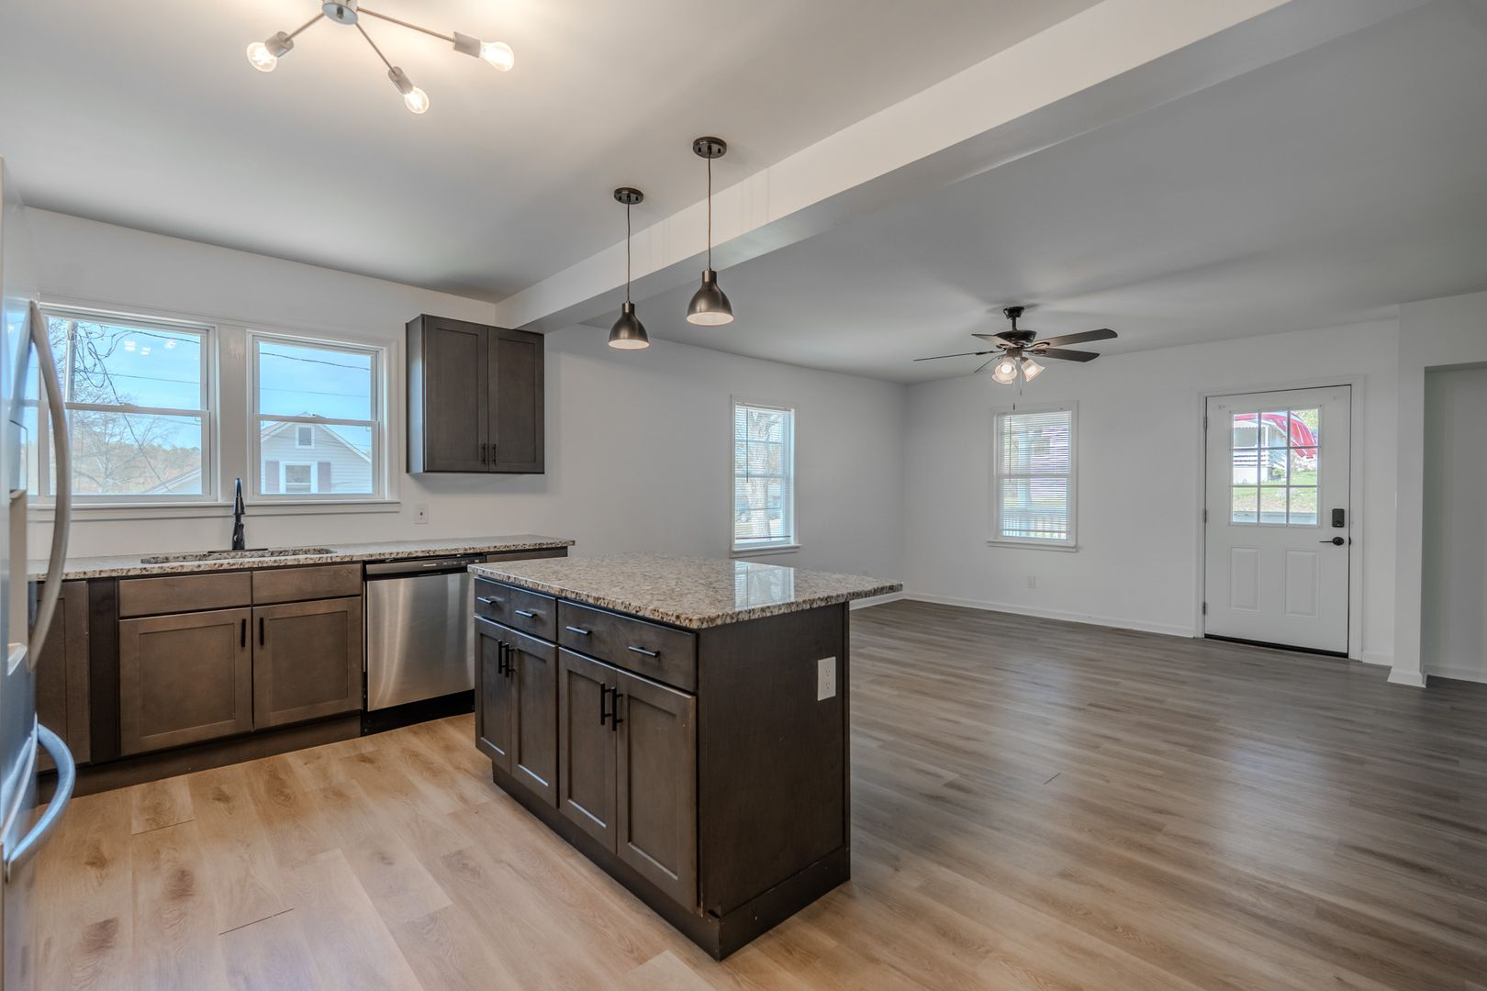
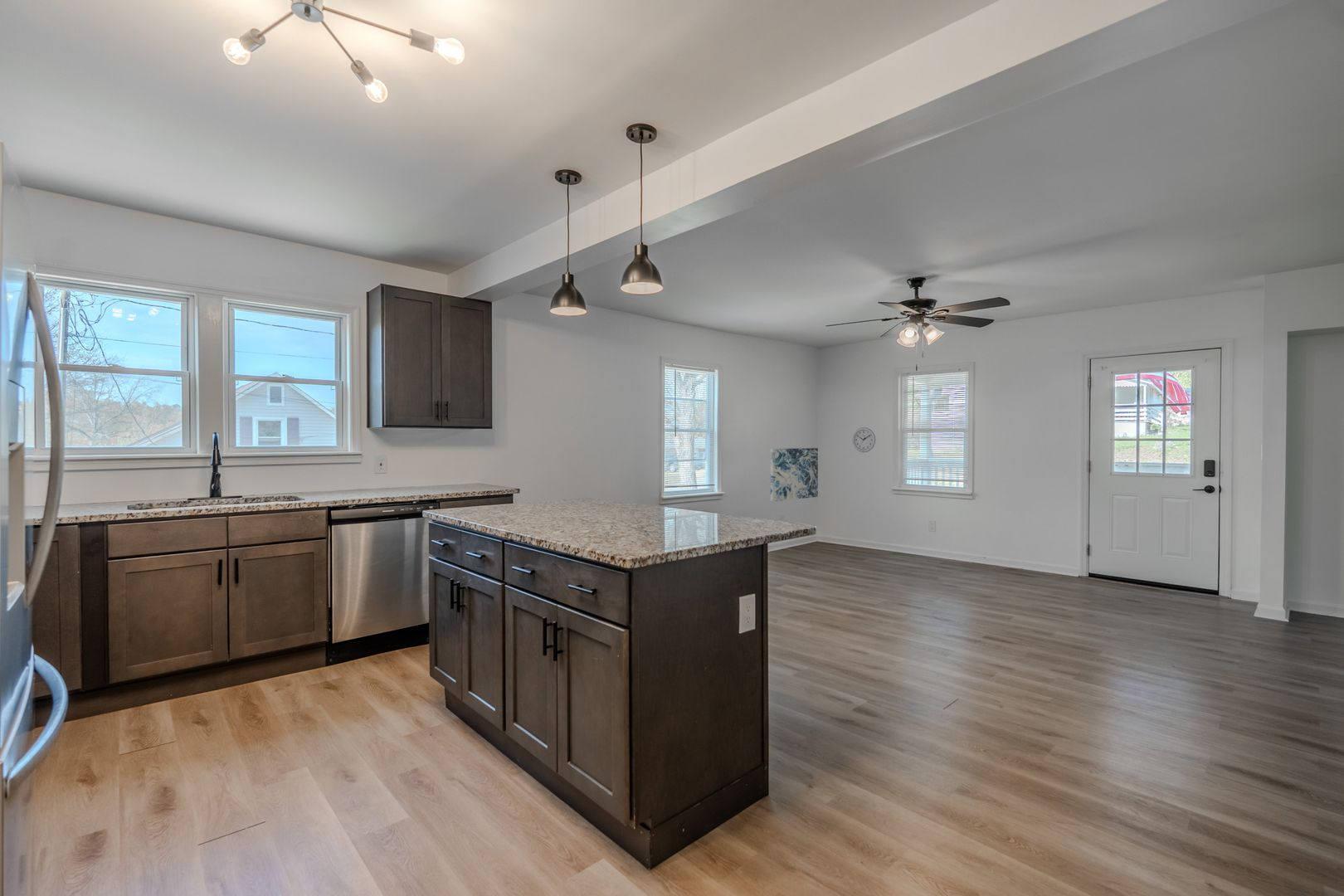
+ wall clock [852,426,876,453]
+ wall art [770,447,819,502]
